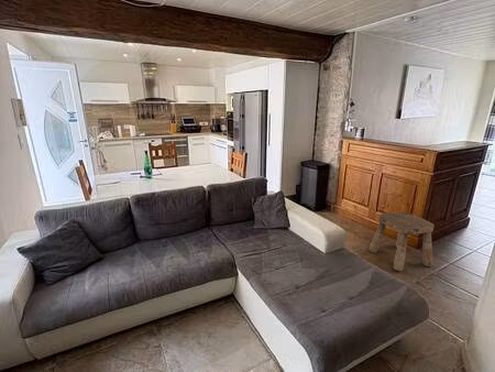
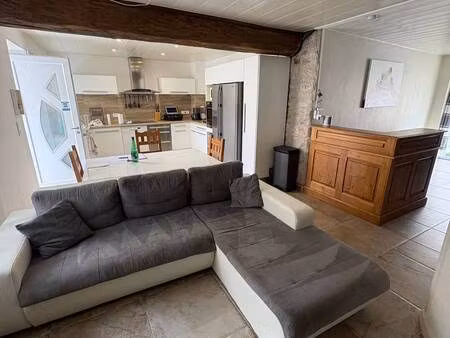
- stool [369,211,436,272]
